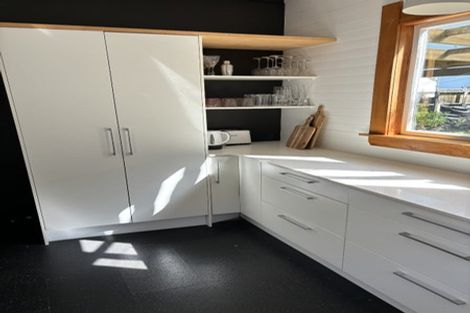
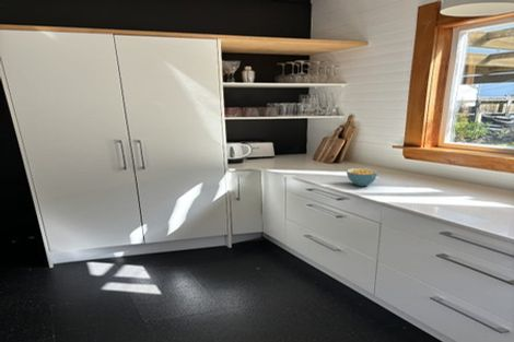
+ cereal bowl [346,167,378,187]
